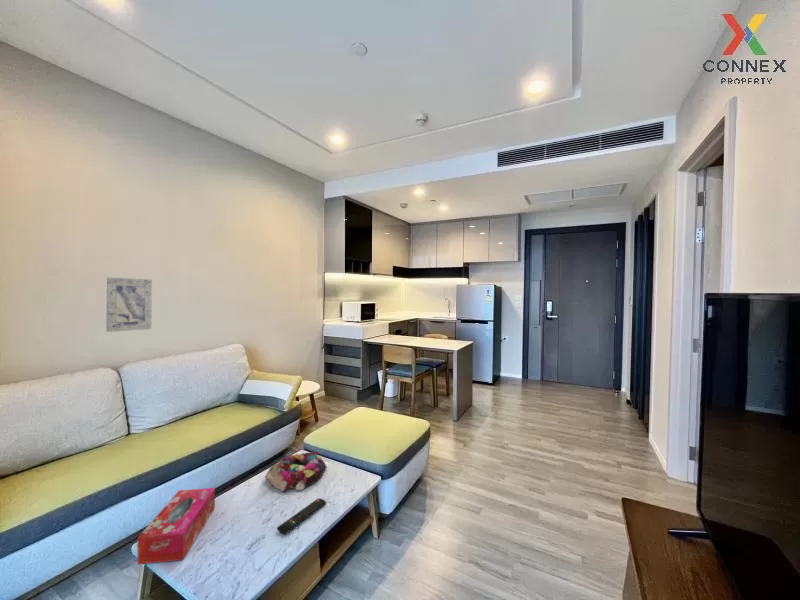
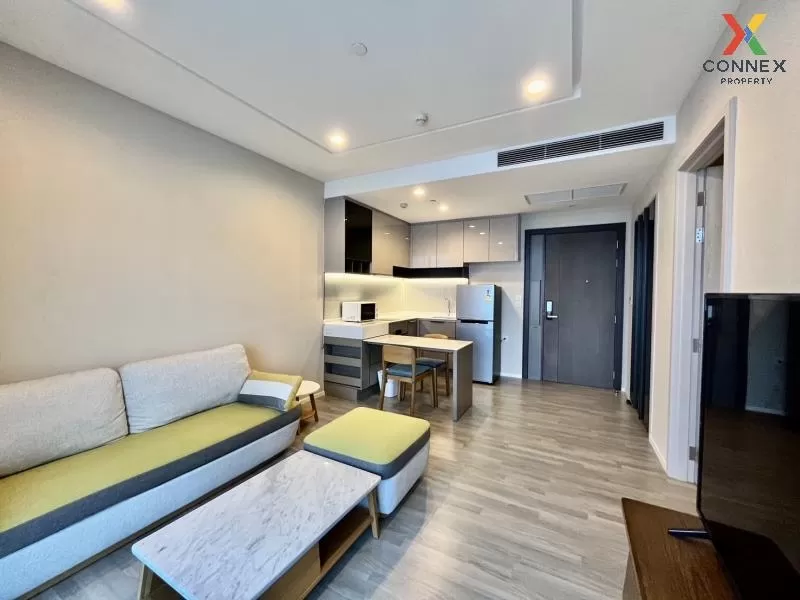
- tissue box [136,487,216,566]
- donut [265,451,328,492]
- remote control [276,497,327,535]
- wall art [105,276,153,333]
